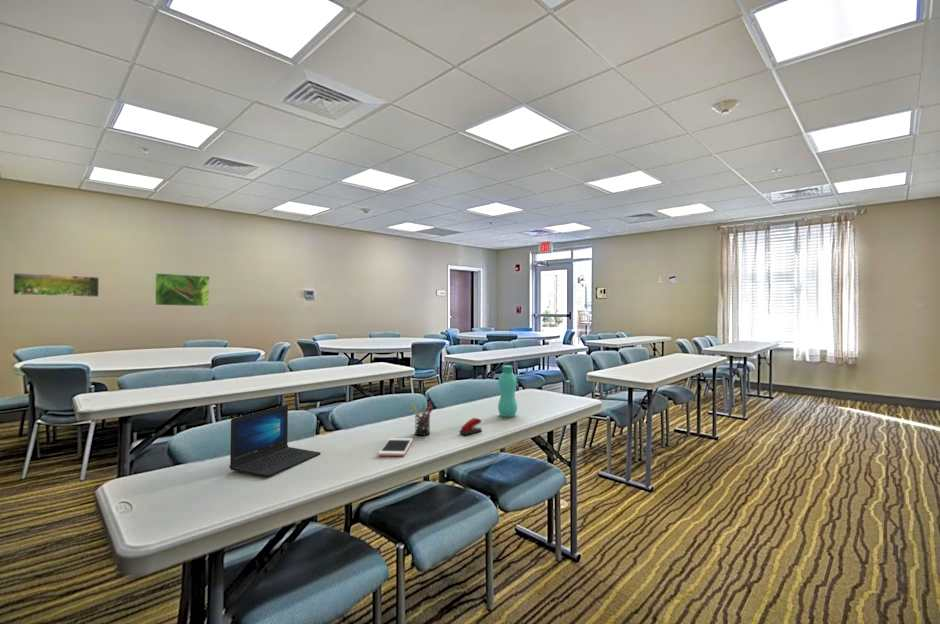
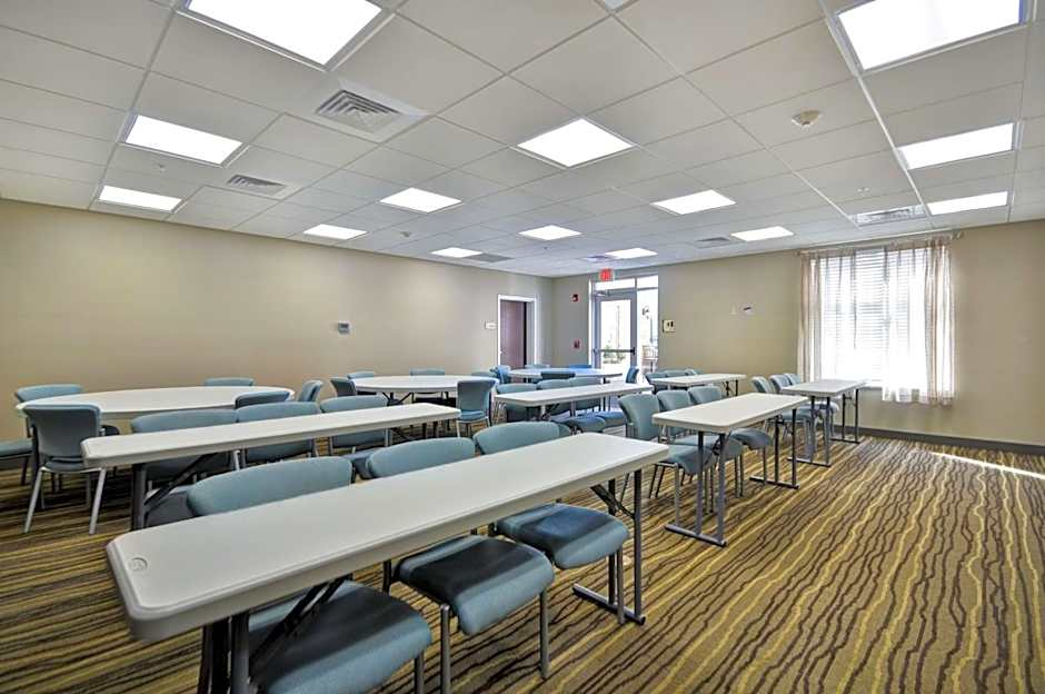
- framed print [154,272,210,307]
- bottle [497,365,518,418]
- cell phone [378,437,414,457]
- stapler [458,417,483,436]
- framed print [12,272,100,298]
- laptop [228,404,321,478]
- pen holder [411,401,434,436]
